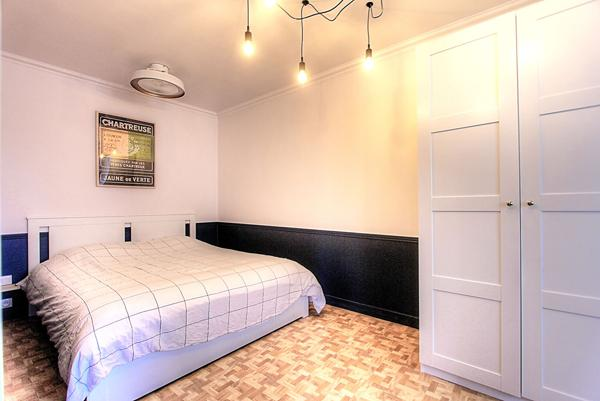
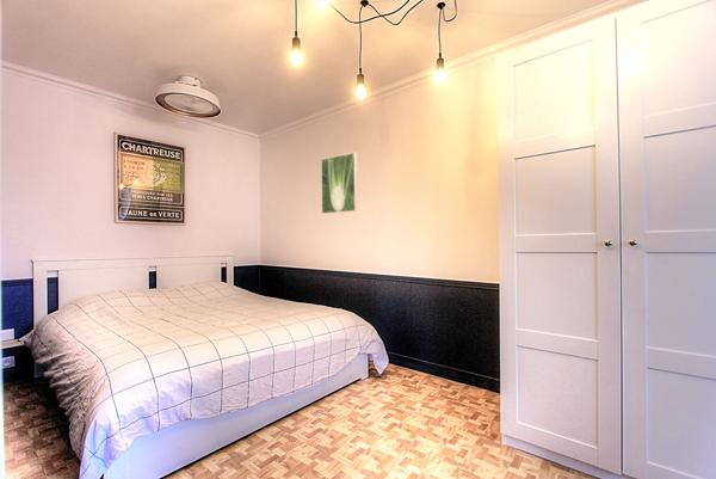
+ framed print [320,152,358,215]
